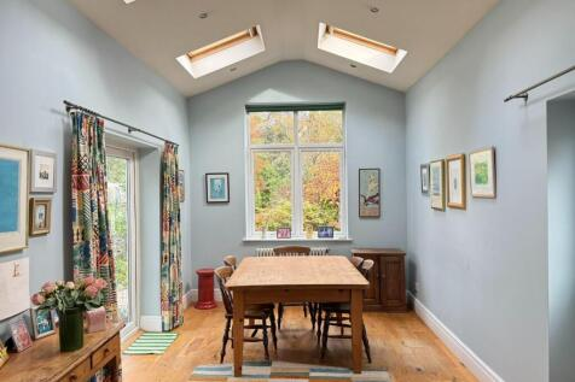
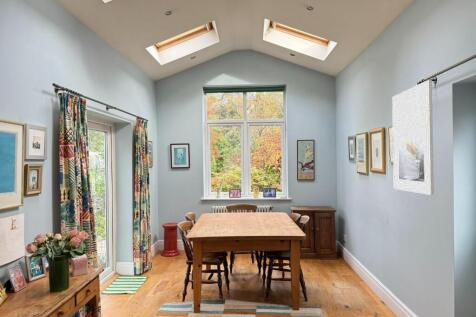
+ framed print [391,79,435,196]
